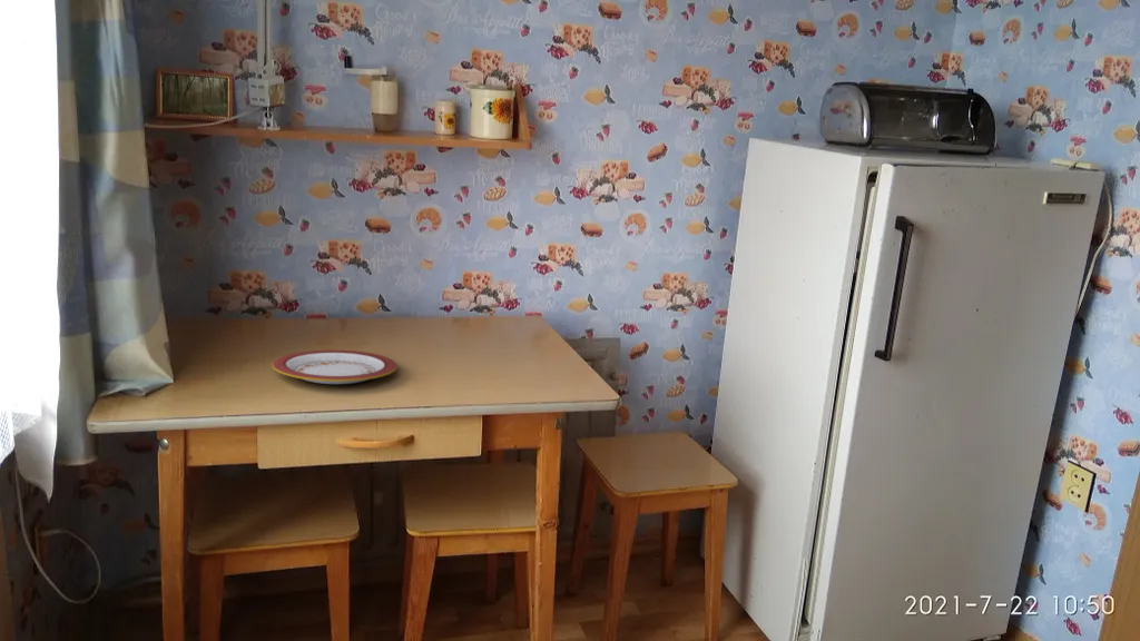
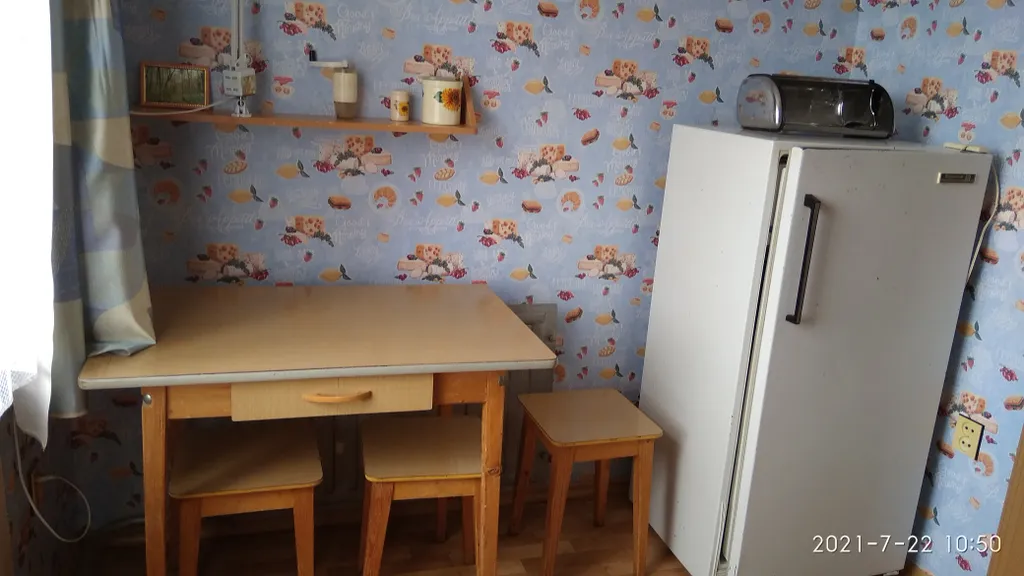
- plate [271,348,399,385]
